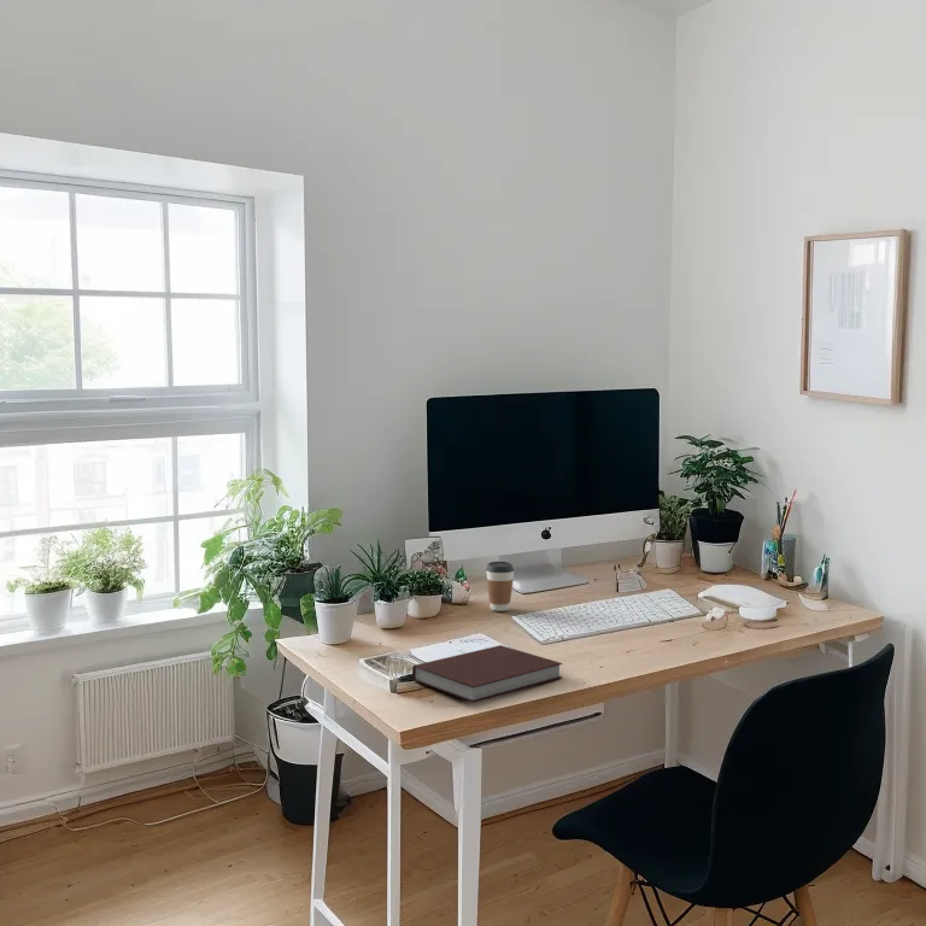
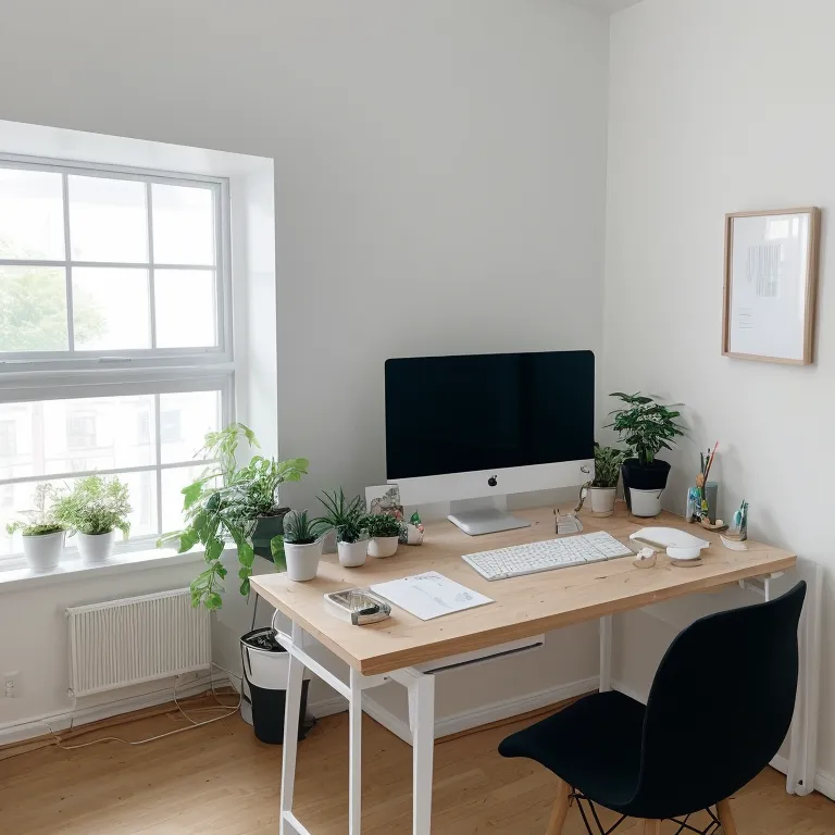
- notebook [411,644,563,703]
- coffee cup [485,561,515,613]
